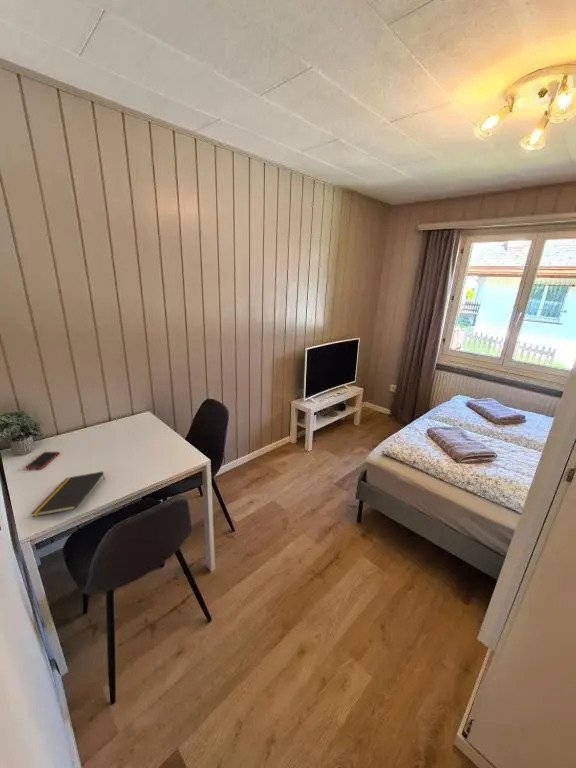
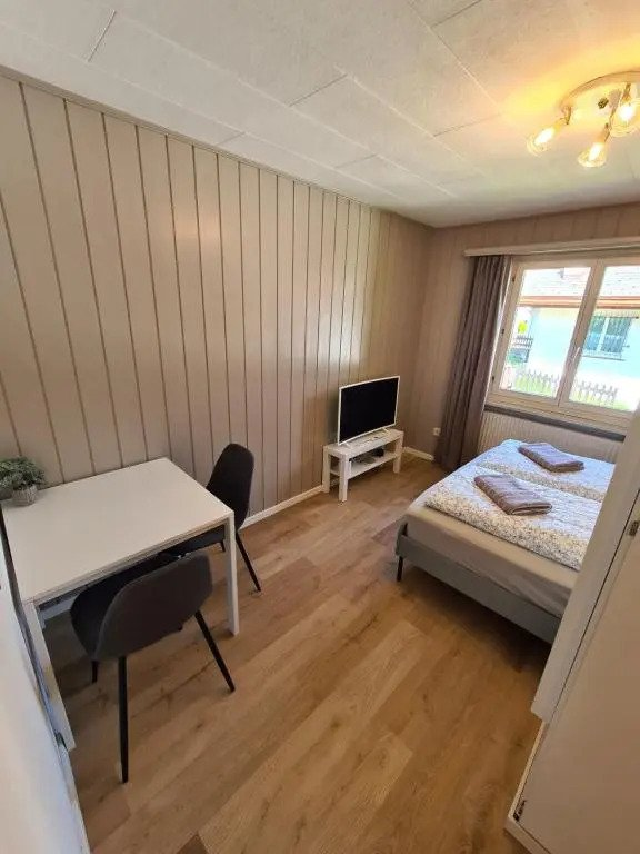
- notepad [30,471,105,518]
- cell phone [24,451,61,470]
